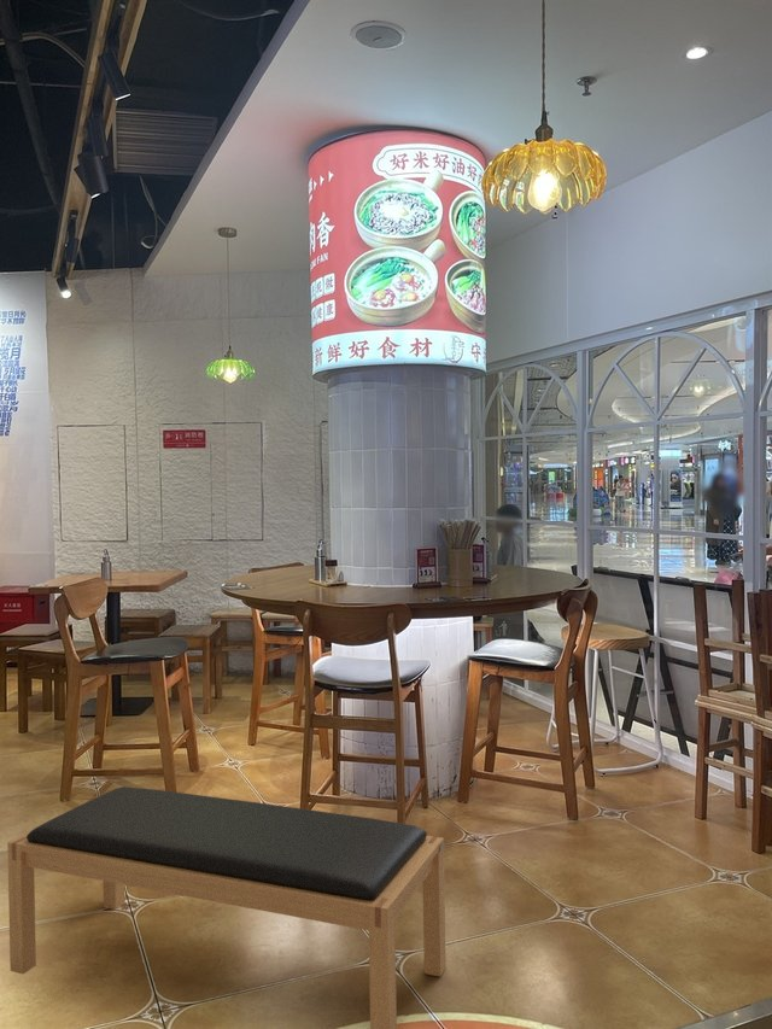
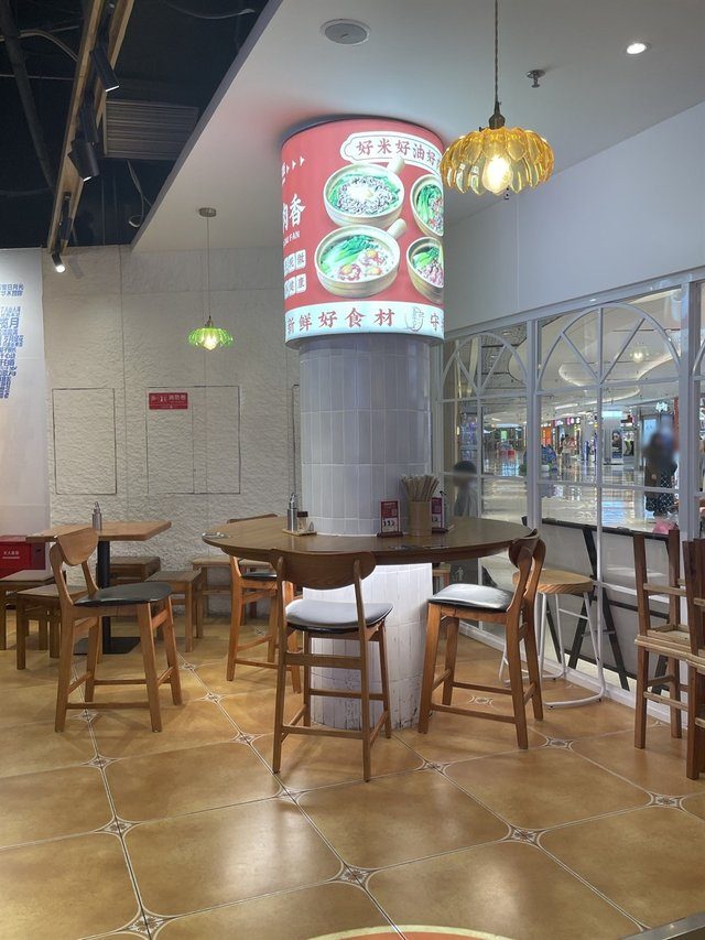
- bench [6,785,448,1029]
